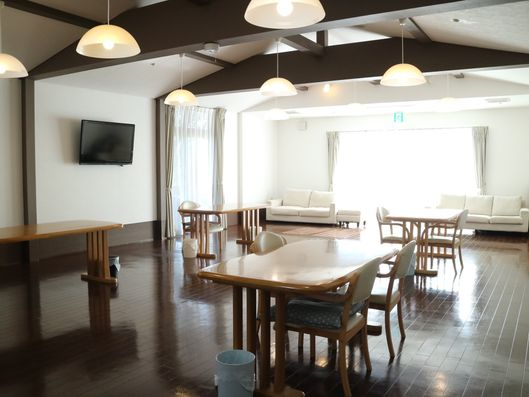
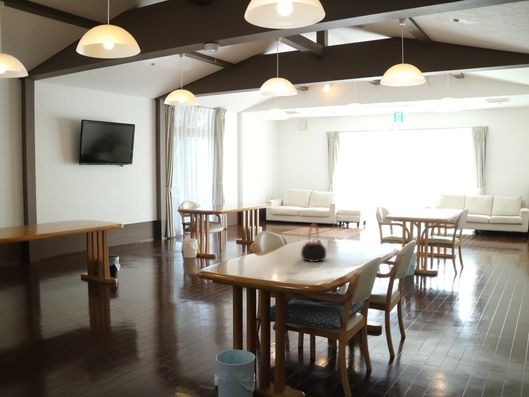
+ teapot [300,223,327,263]
